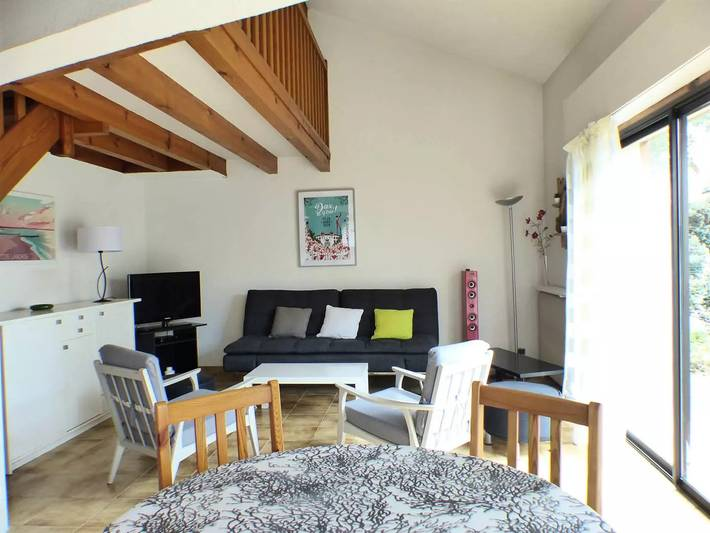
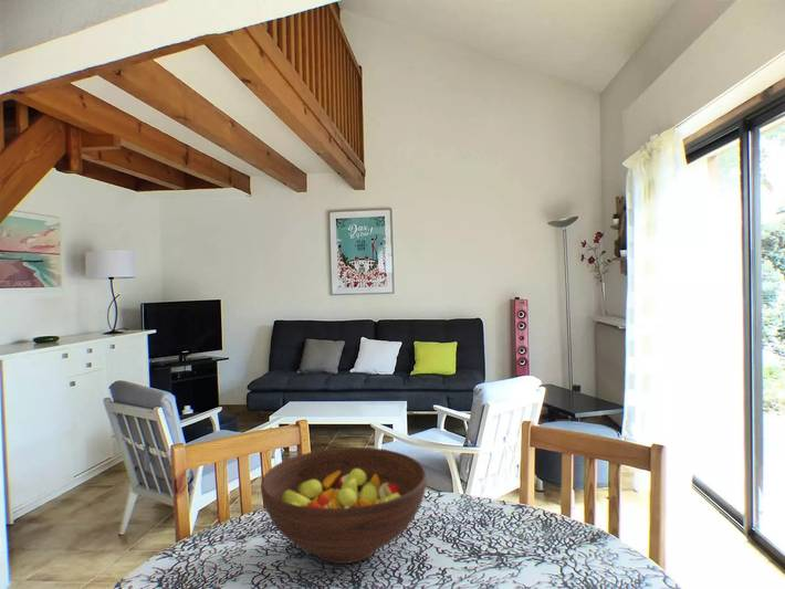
+ fruit bowl [260,446,428,565]
